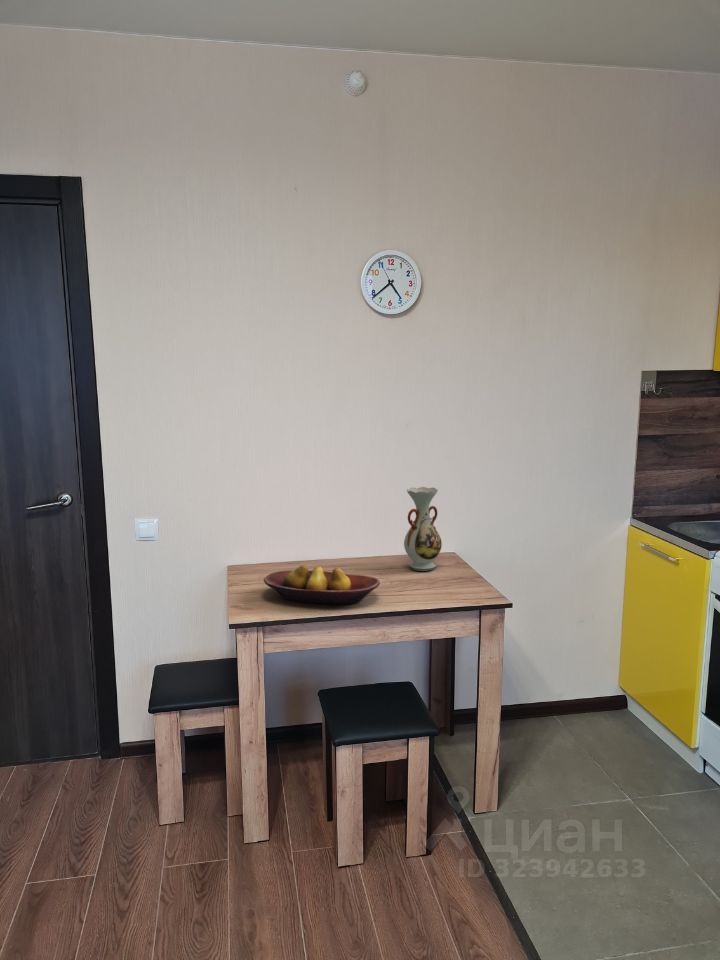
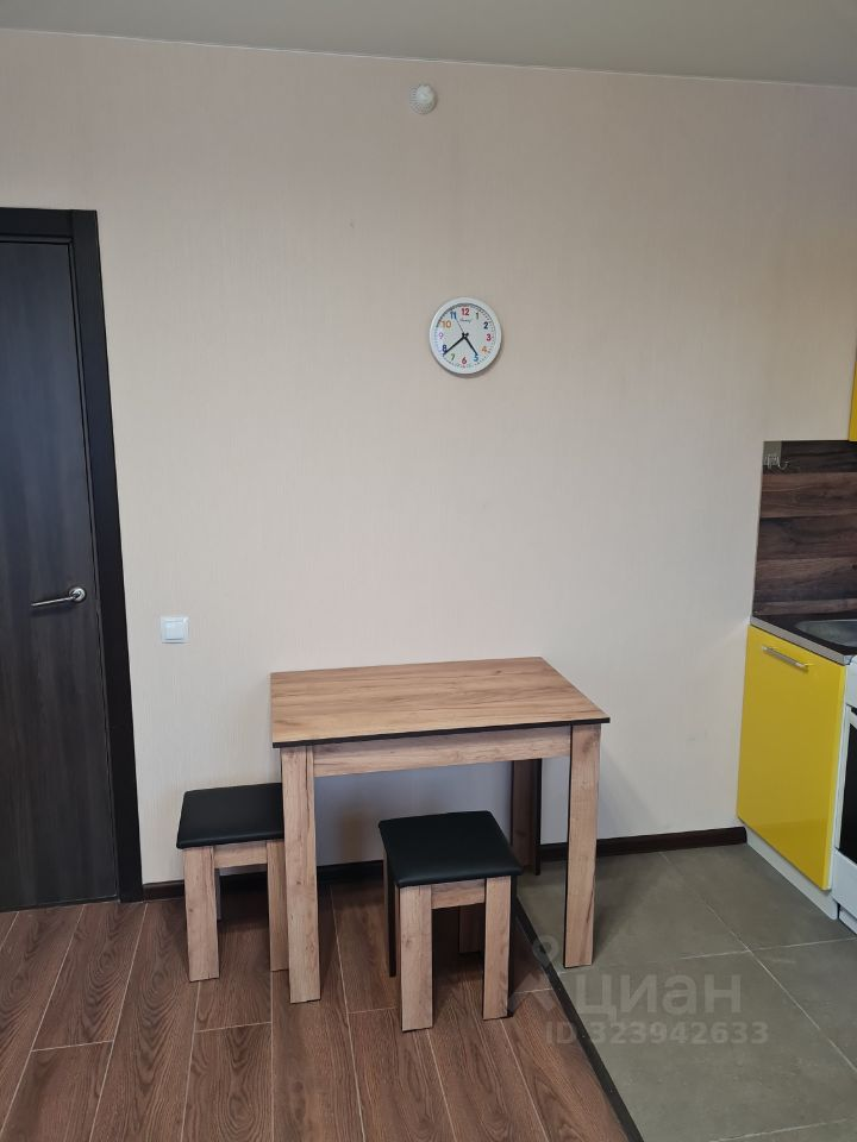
- vase [403,486,443,572]
- fruit bowl [263,564,381,605]
